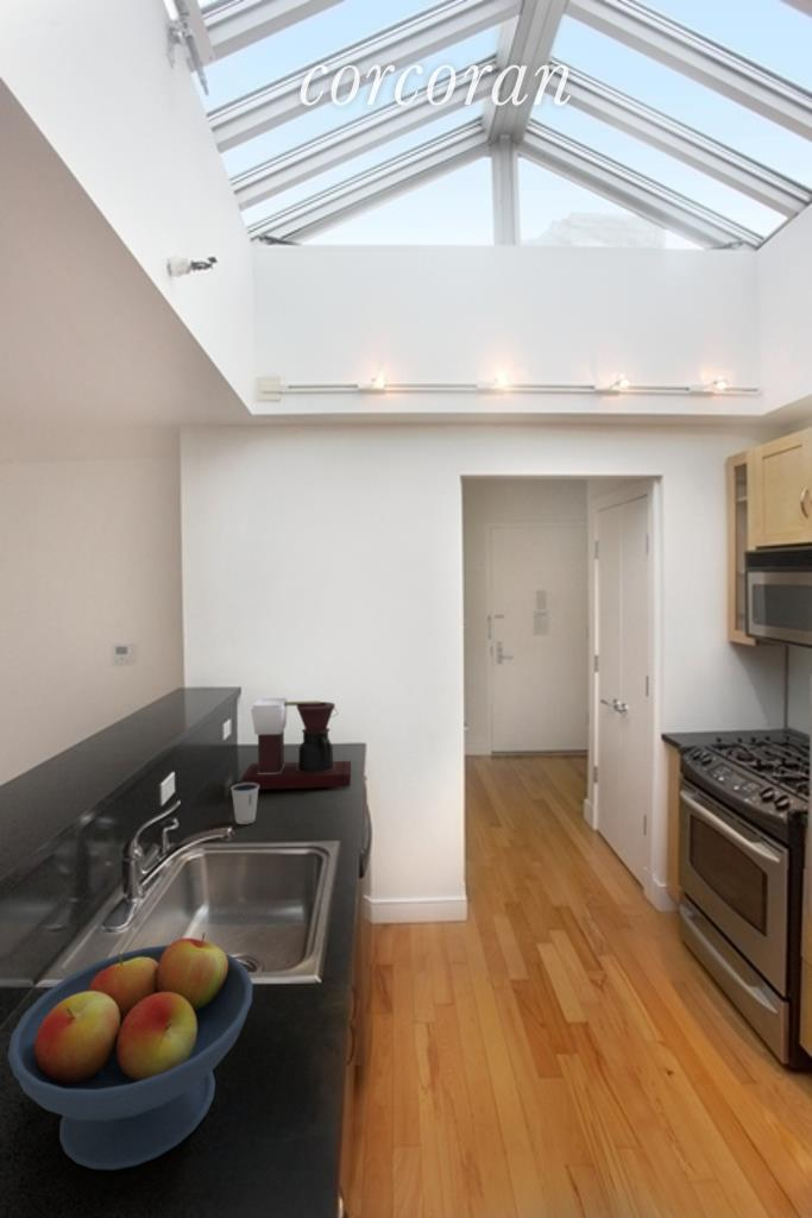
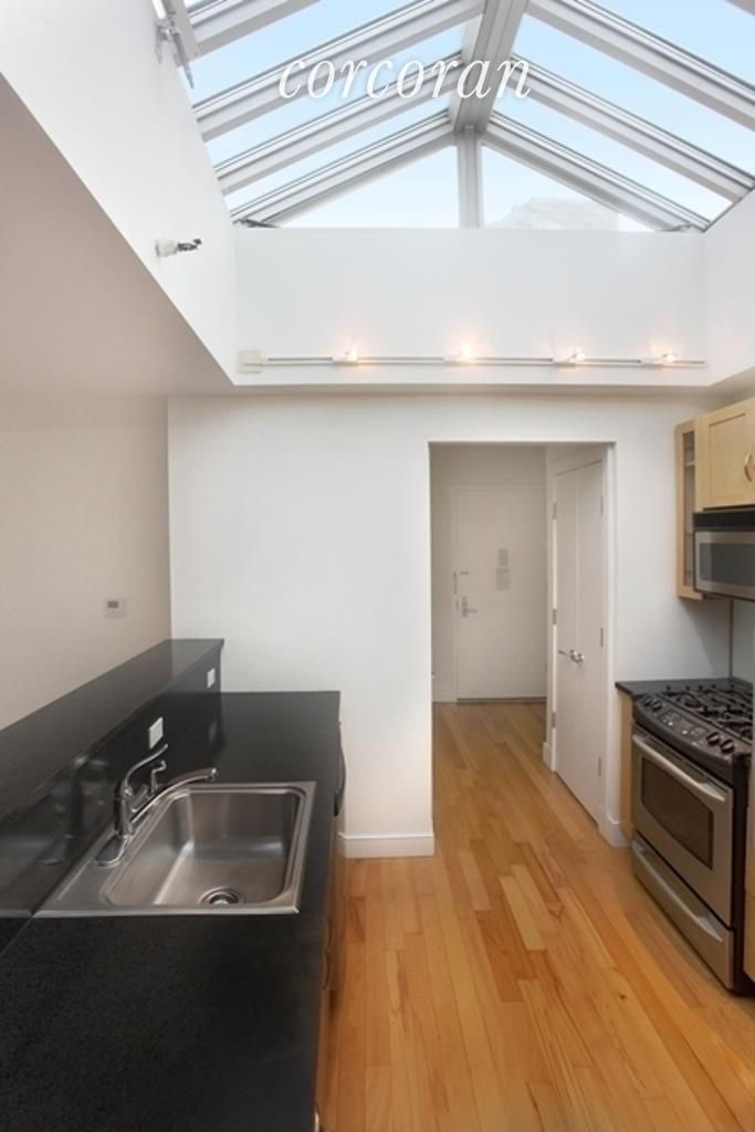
- fruit bowl [7,931,254,1172]
- coffee maker [240,697,352,791]
- dixie cup [229,783,259,825]
